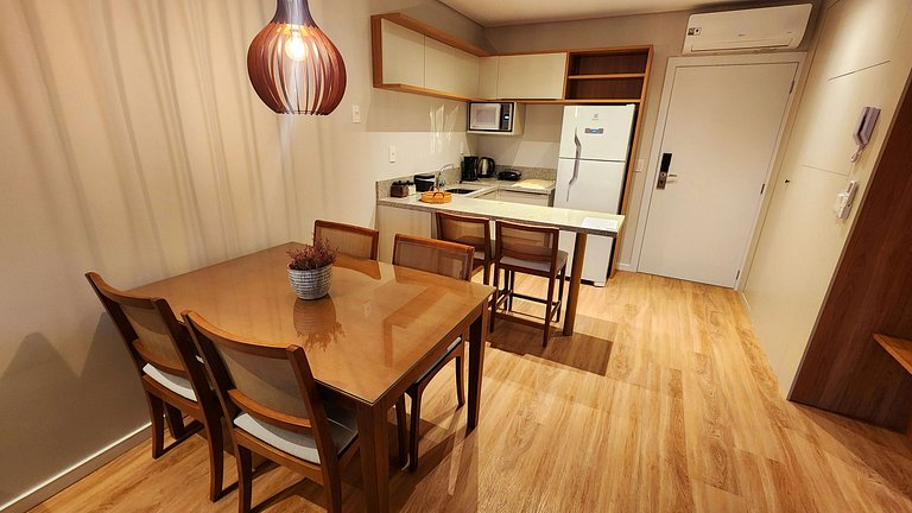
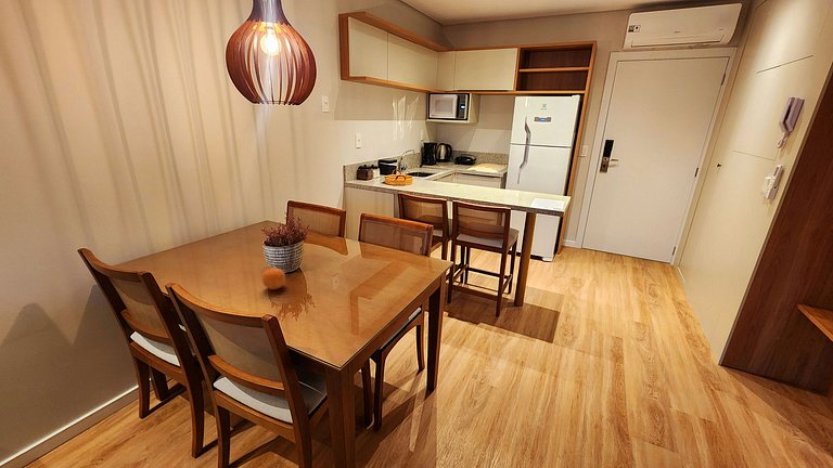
+ fruit [261,266,286,290]
